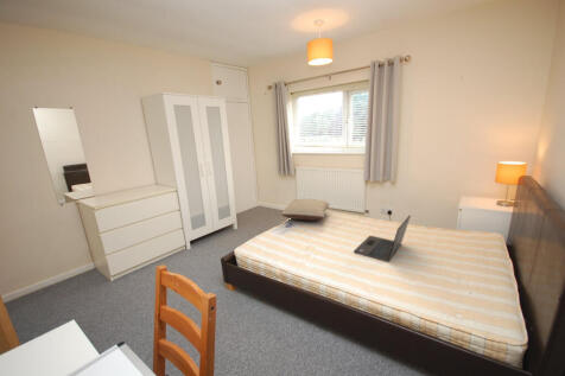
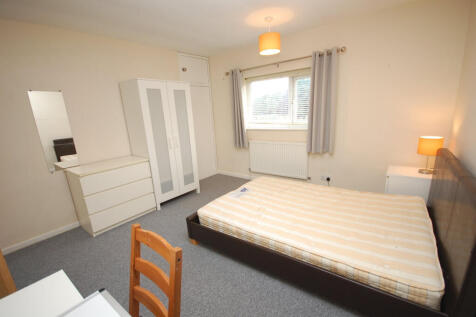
- pillow [280,198,331,222]
- laptop [353,214,412,263]
